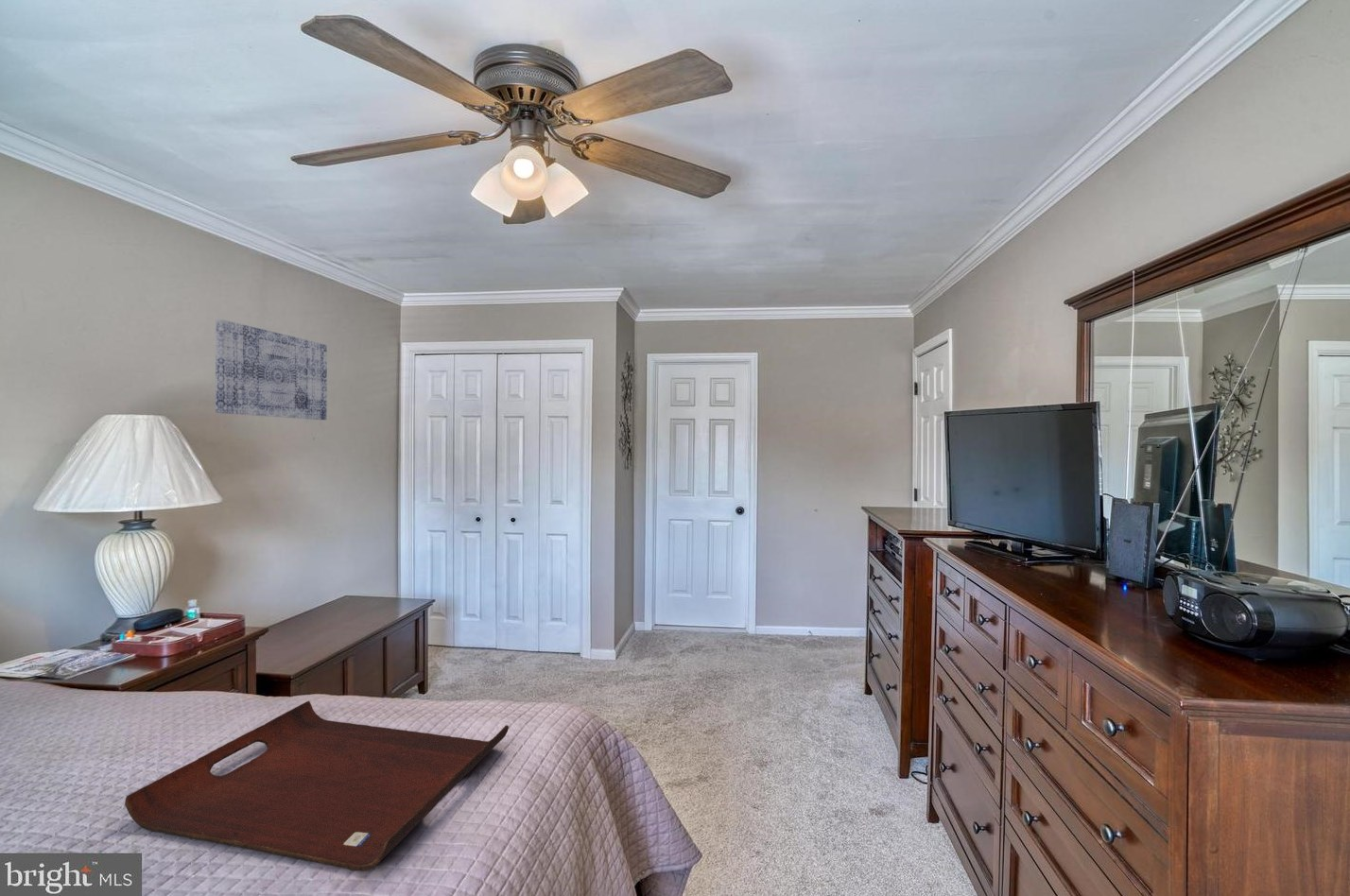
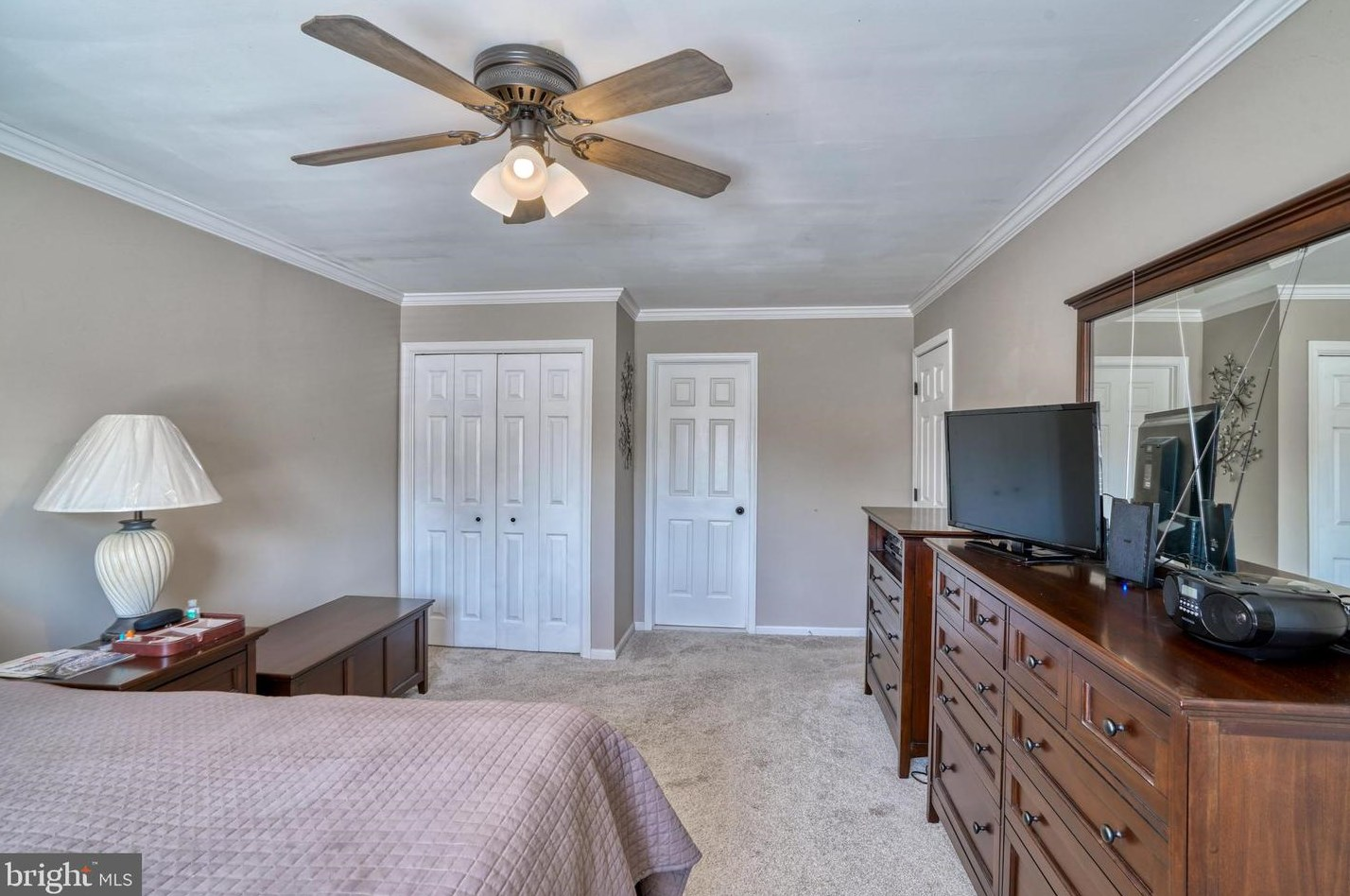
- wall art [215,319,328,421]
- serving tray [124,700,510,871]
